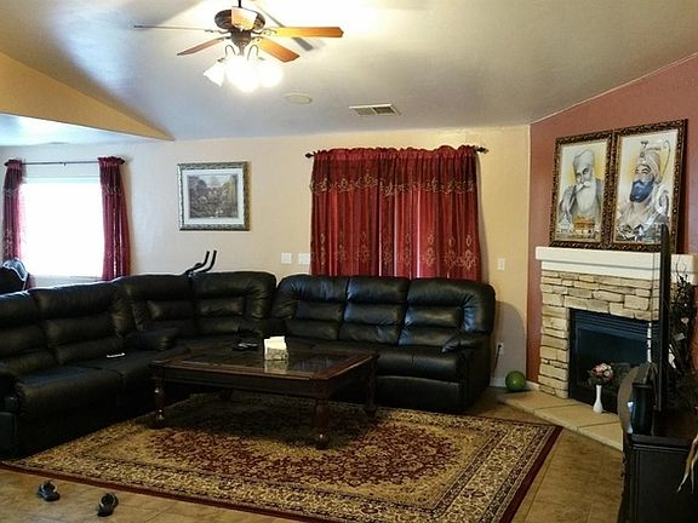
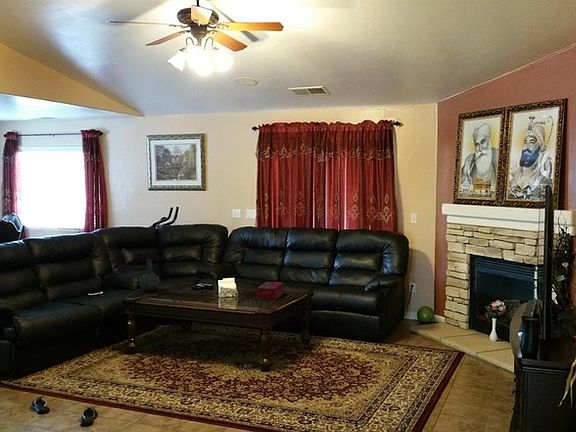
+ vase [138,258,161,292]
+ tissue box [256,281,284,301]
